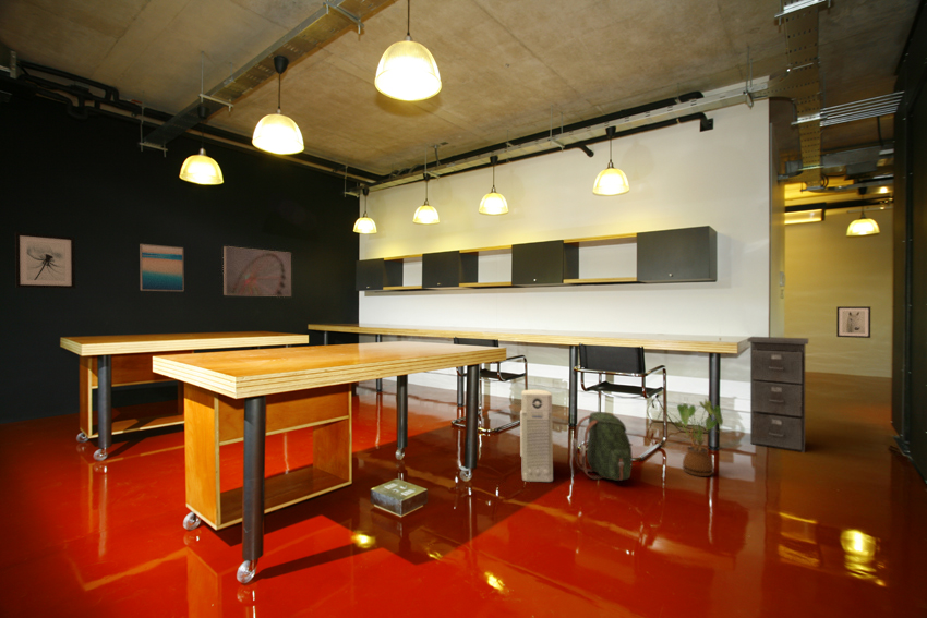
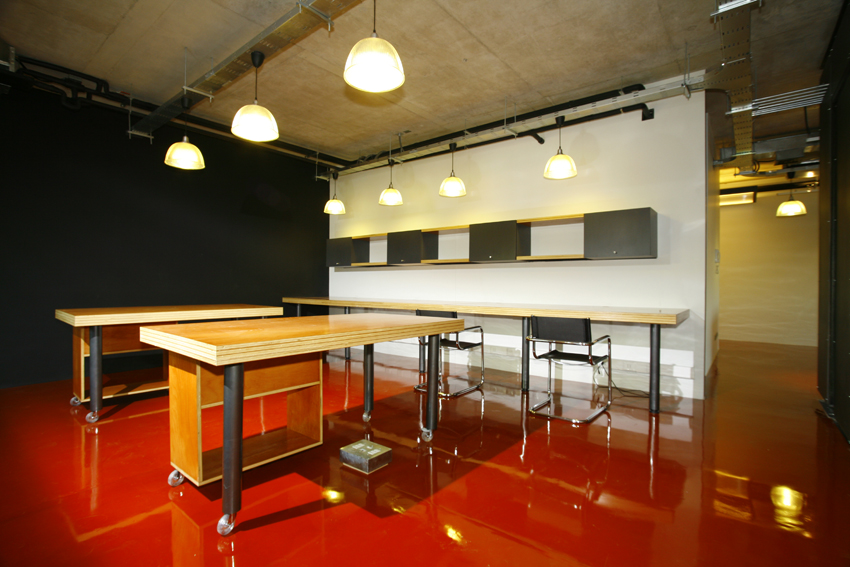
- wall art [14,231,76,290]
- backpack [571,411,634,482]
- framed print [222,245,292,298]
- wall art [835,305,871,339]
- air purifier [519,389,554,483]
- house plant [655,398,724,477]
- filing cabinet [746,336,809,453]
- wall art [139,243,185,292]
